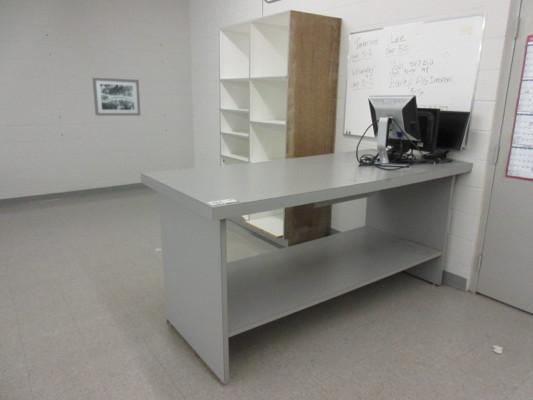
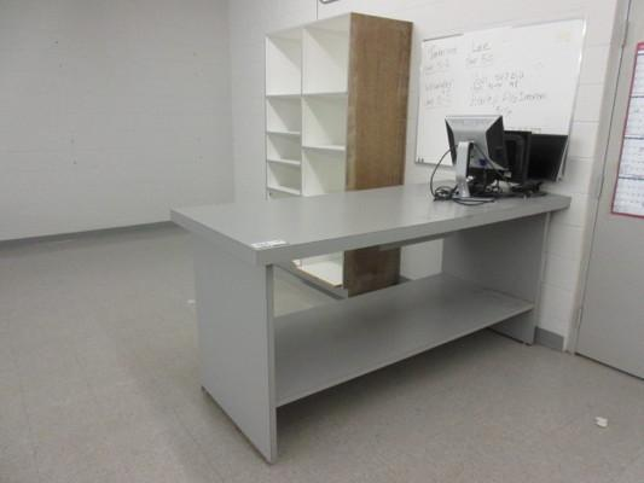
- wall art [91,77,142,117]
